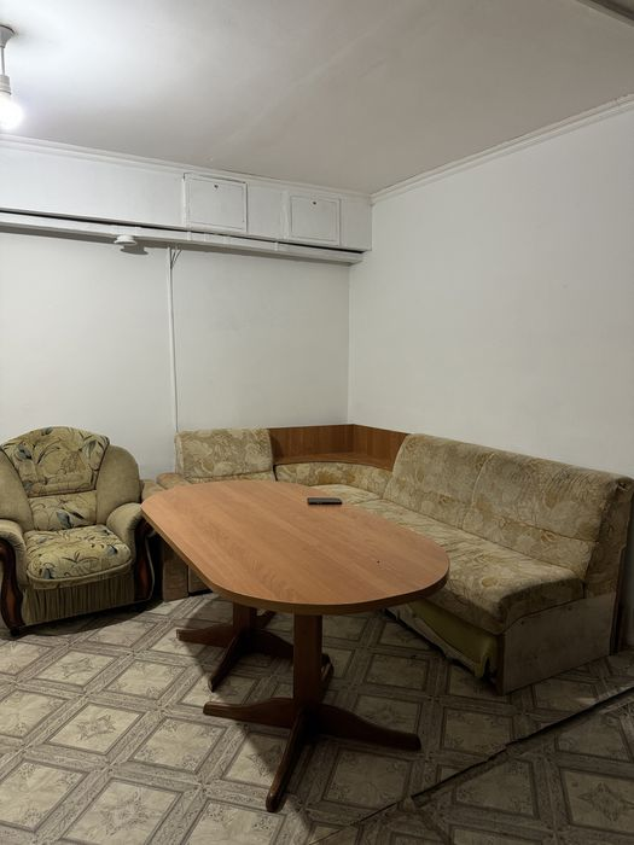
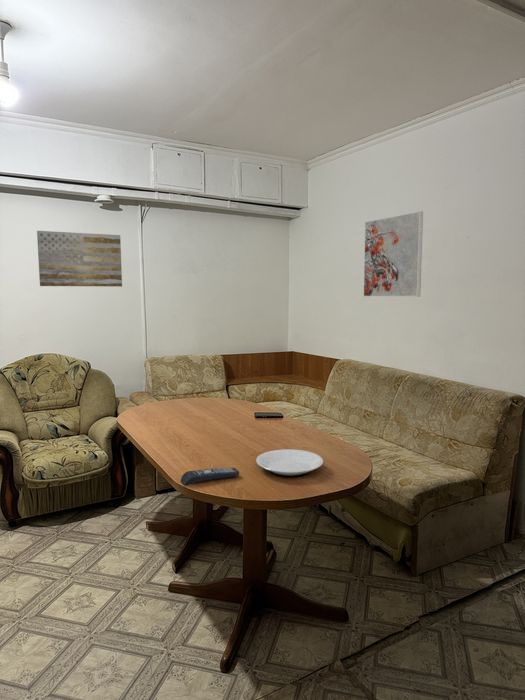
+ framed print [363,210,424,298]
+ plate [255,448,324,479]
+ remote control [180,467,240,487]
+ wall art [36,230,123,288]
